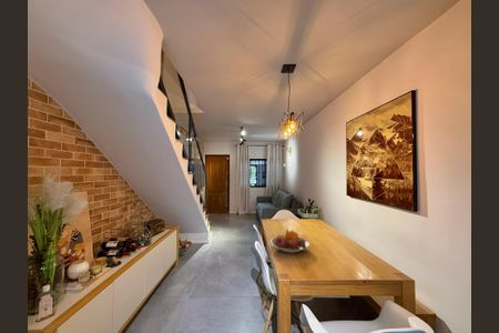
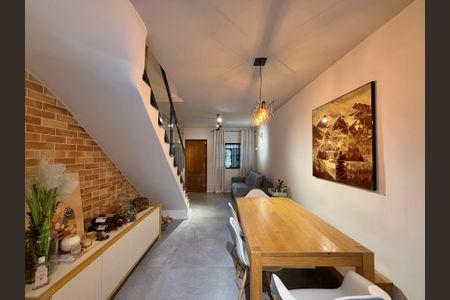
- fruit bowl [269,229,310,254]
